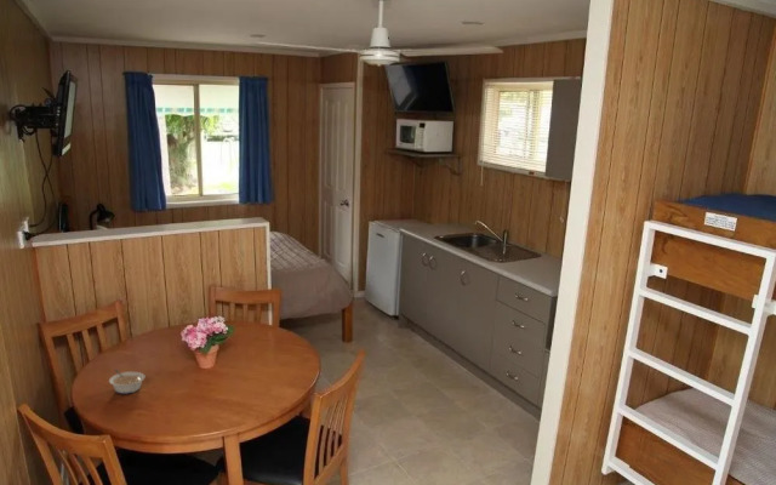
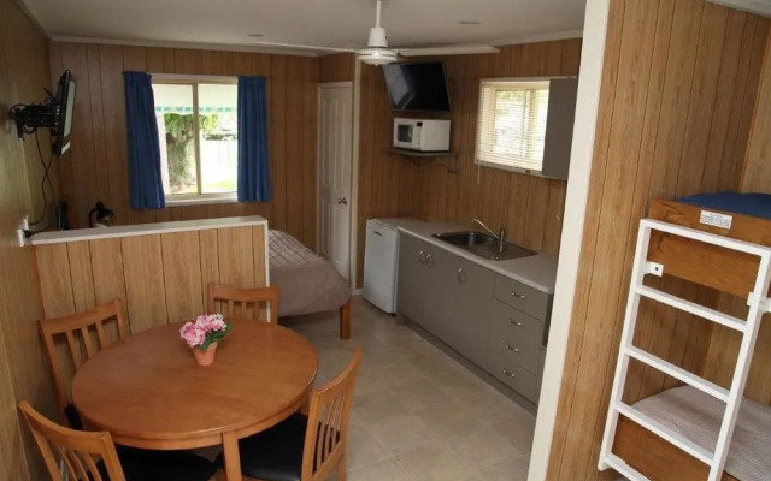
- legume [108,367,146,395]
